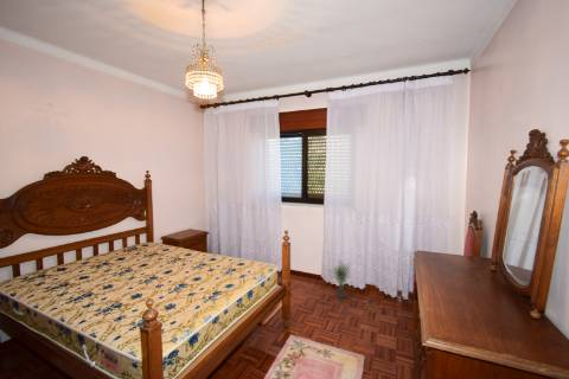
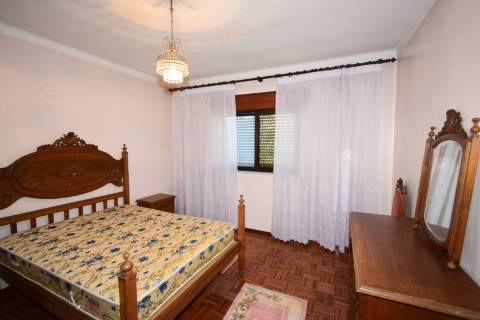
- potted plant [328,259,351,300]
